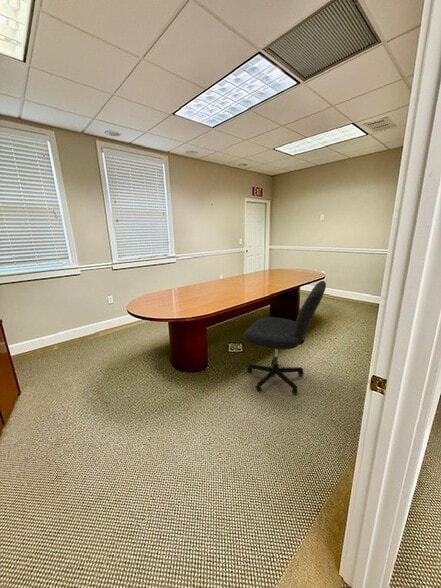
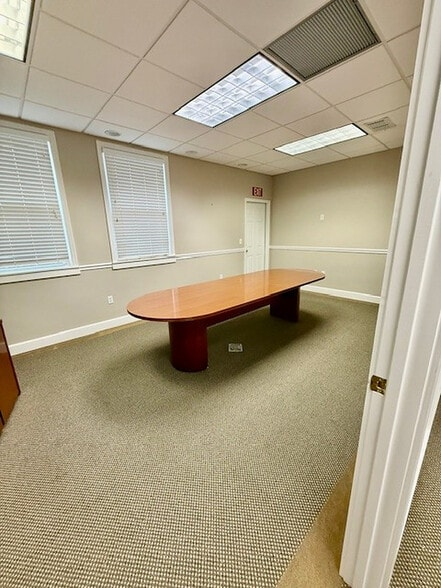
- office chair [243,280,327,396]
